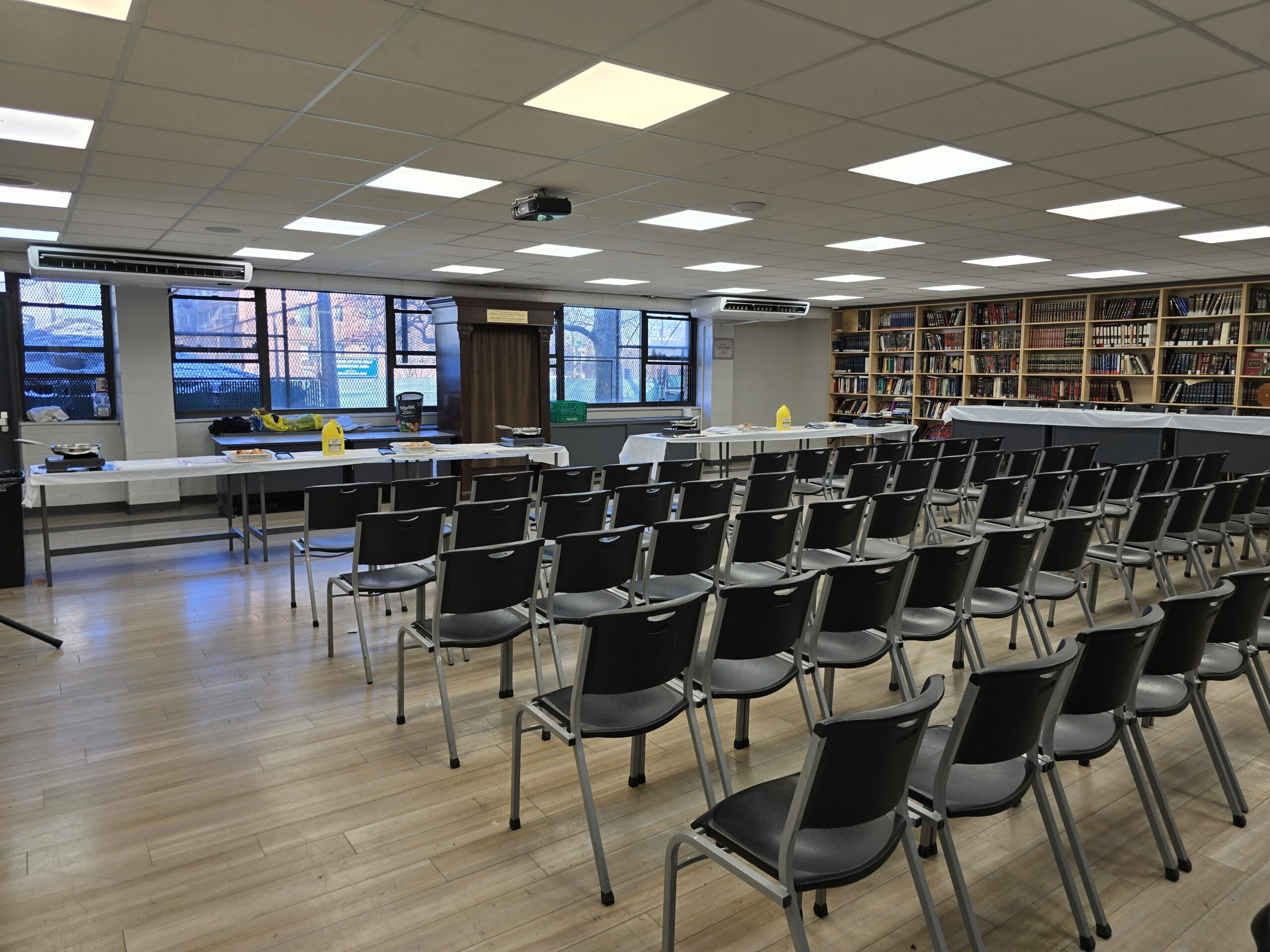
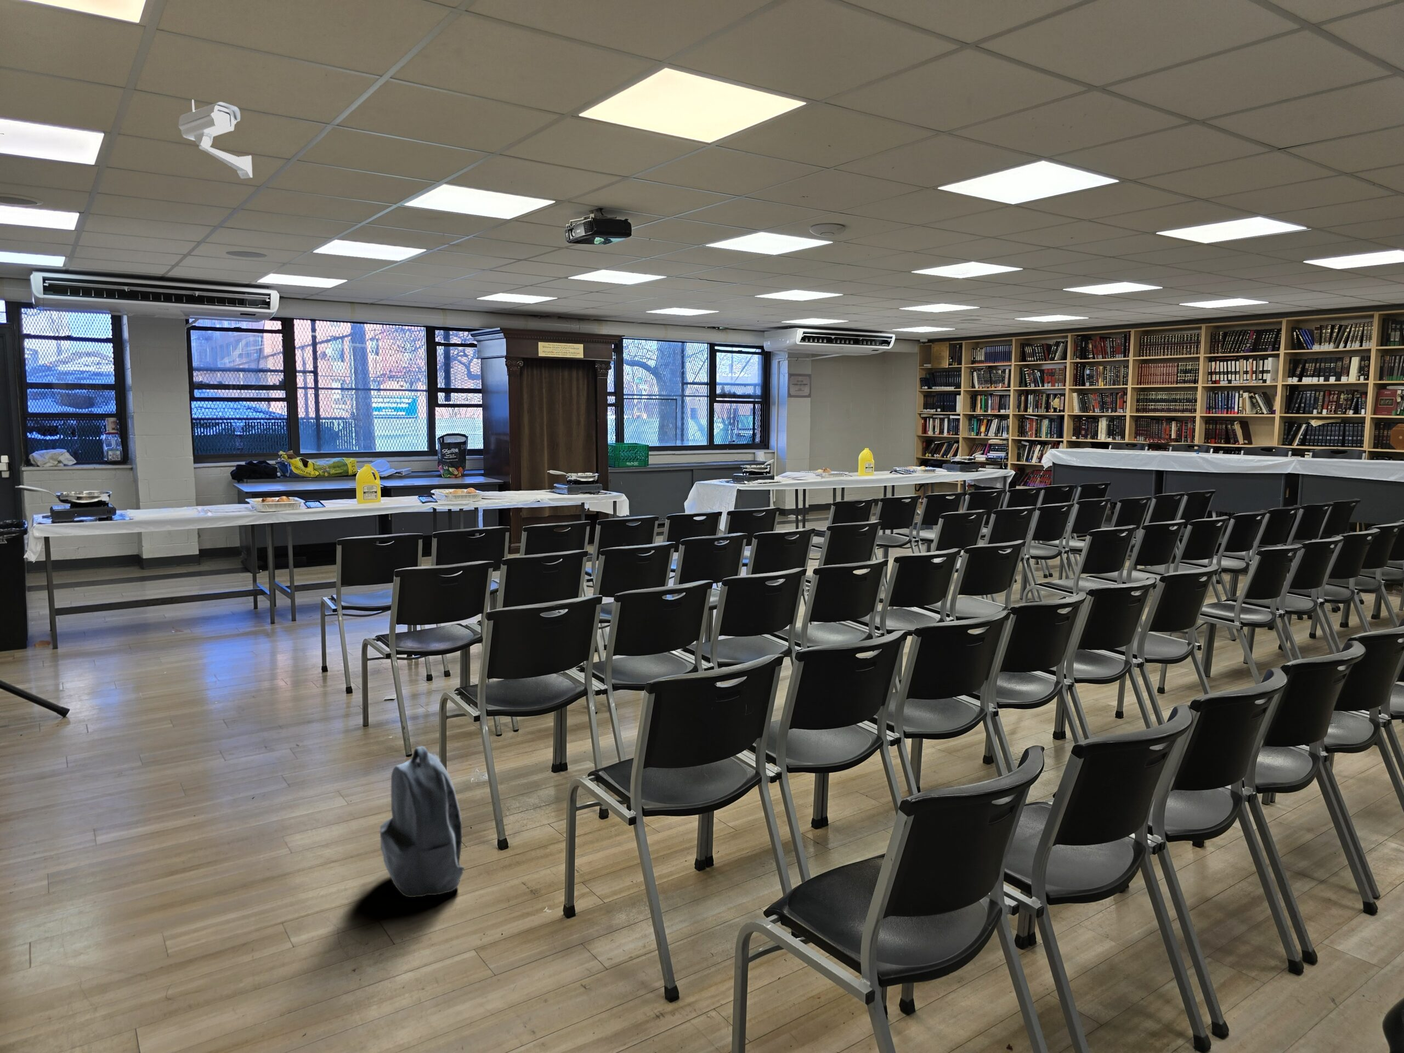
+ security camera [178,100,253,179]
+ backpack [379,746,465,898]
